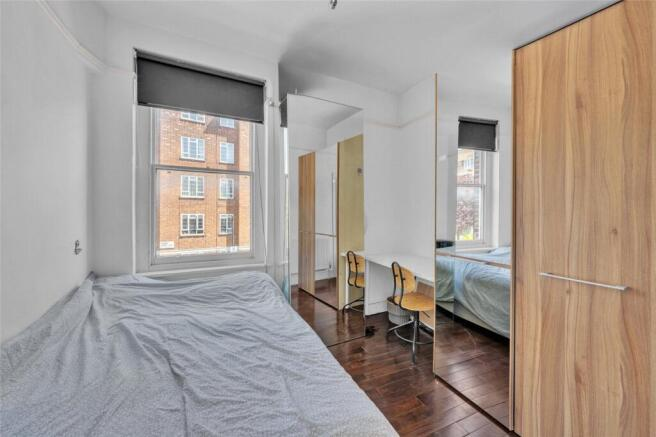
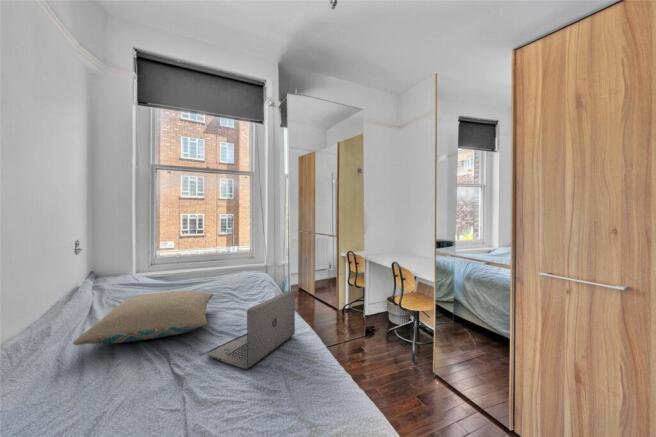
+ laptop [207,288,296,370]
+ pillow [72,289,214,346]
